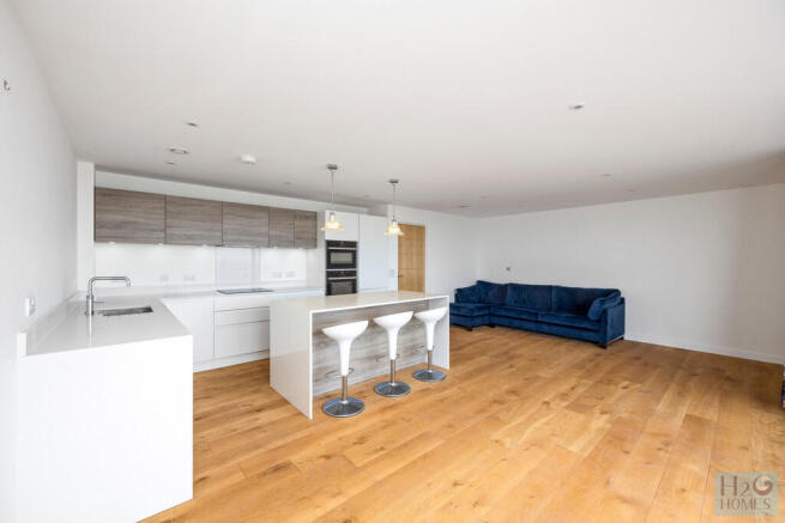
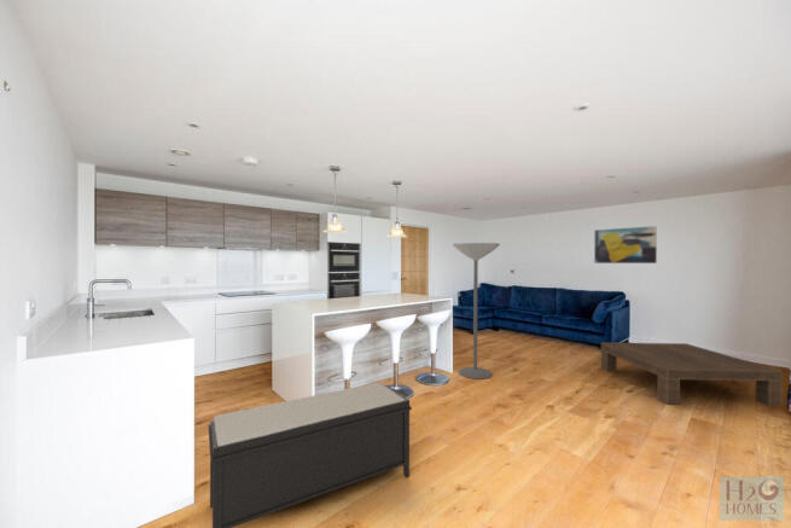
+ floor lamp [452,242,501,381]
+ bench [208,382,413,528]
+ wall art [593,225,658,265]
+ coffee table [600,342,784,407]
